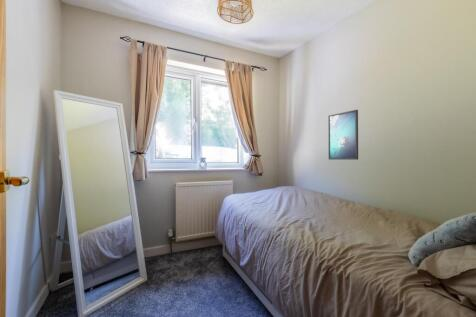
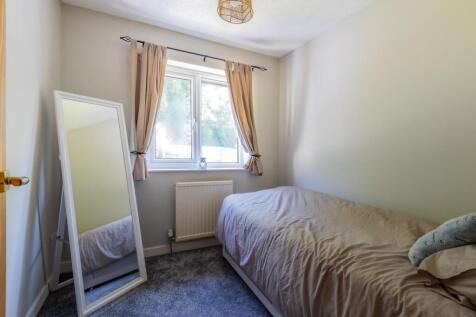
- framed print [327,109,359,161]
